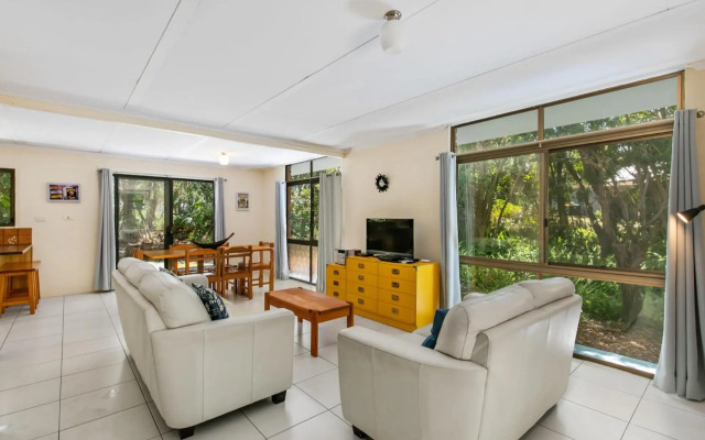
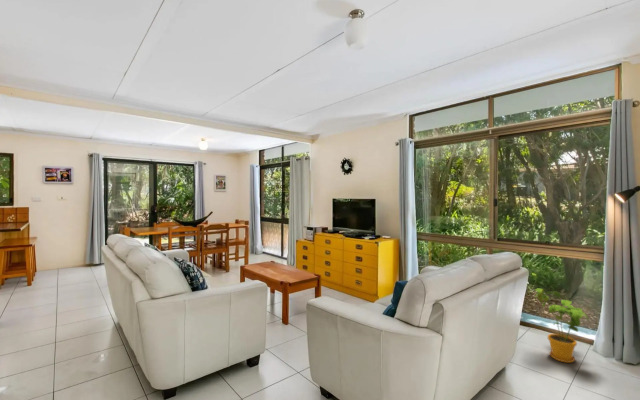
+ house plant [534,287,590,364]
